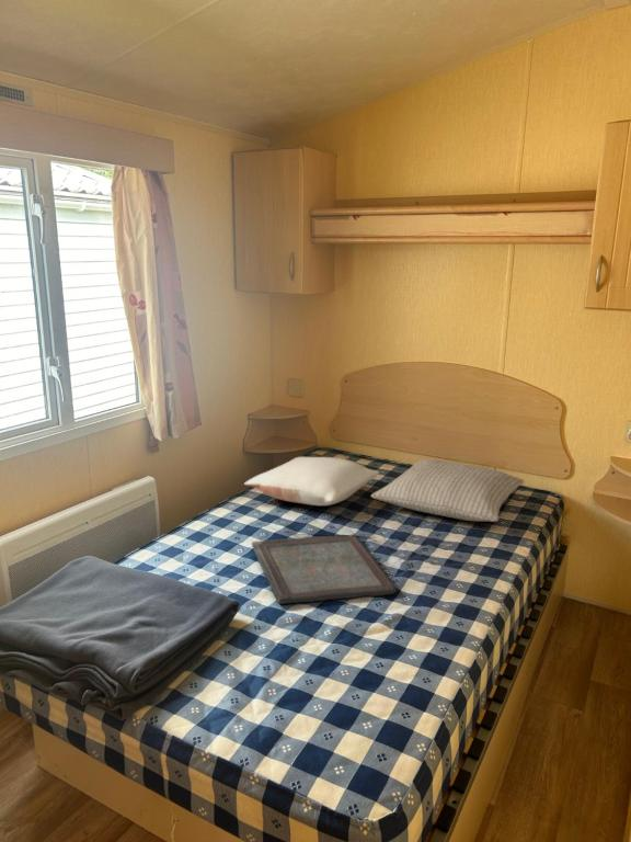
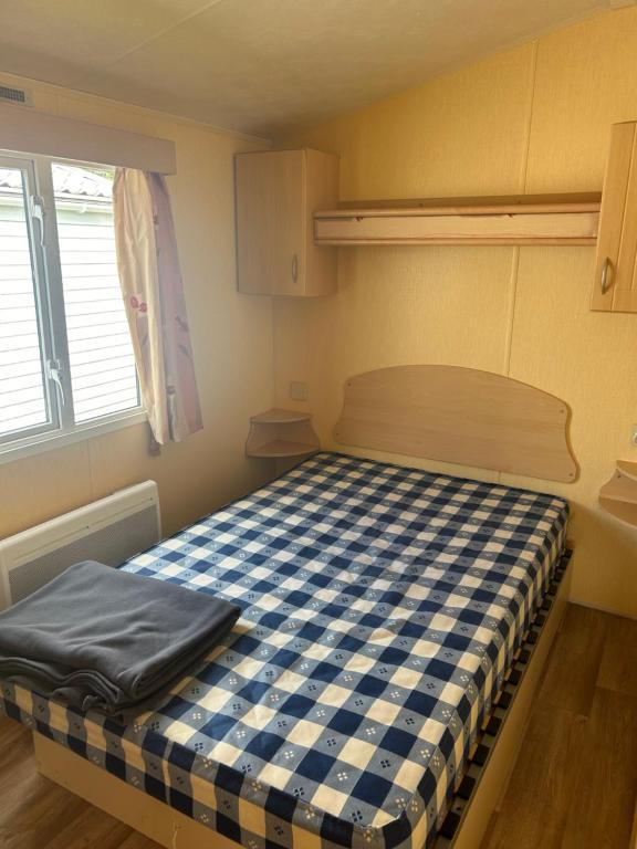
- pillow [370,458,525,523]
- pillow [243,456,380,507]
- serving tray [251,534,398,605]
